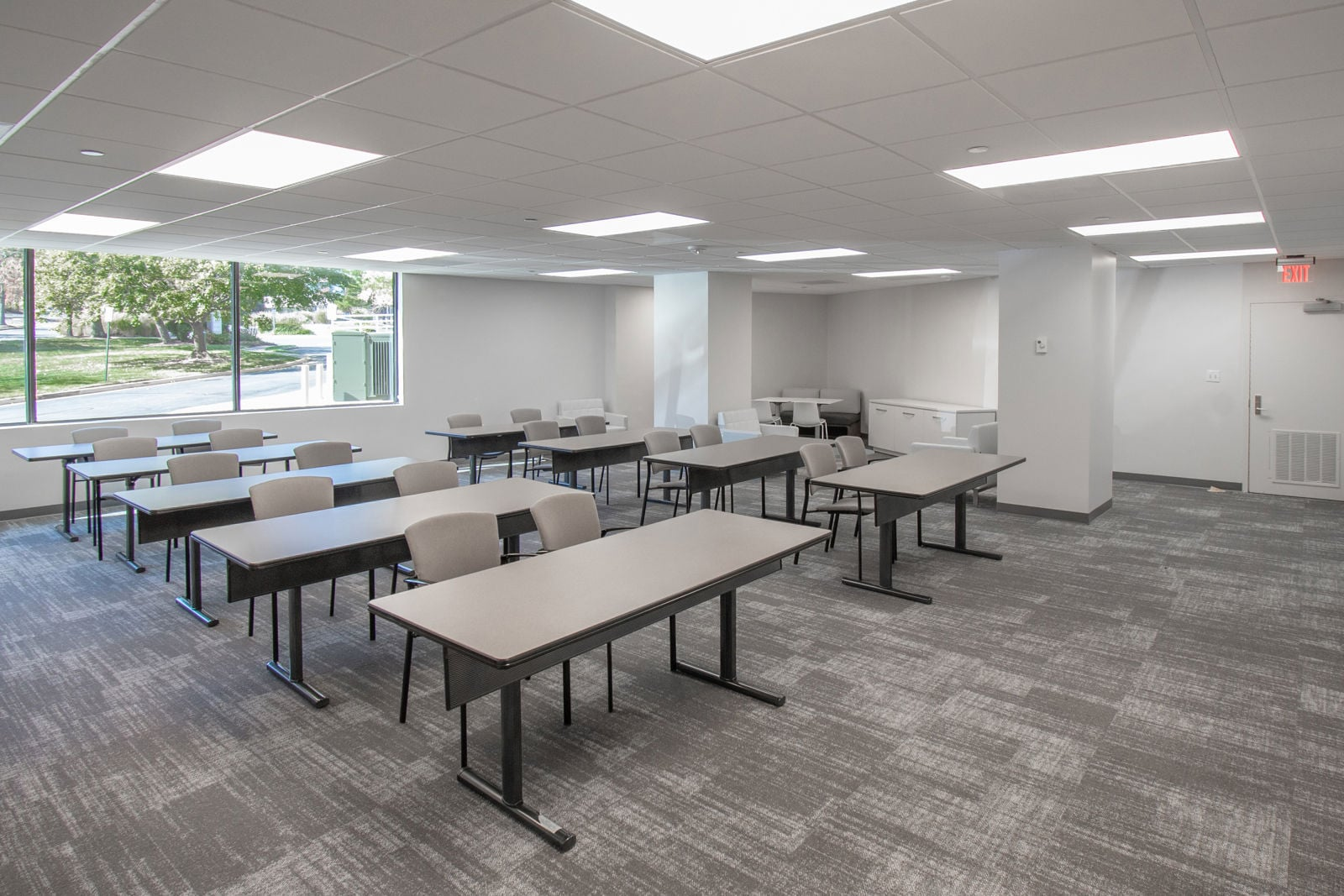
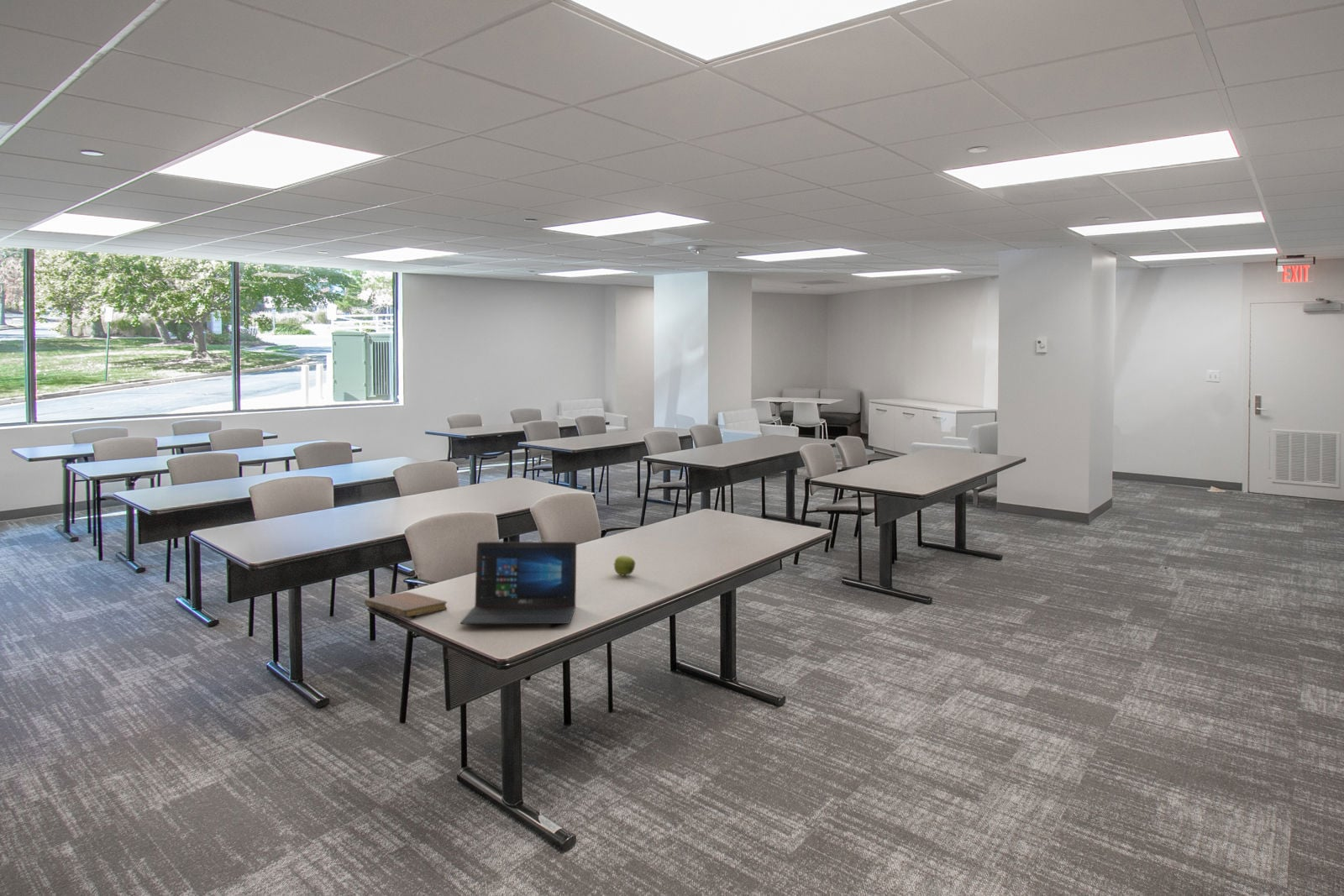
+ apple [612,554,636,576]
+ notebook [364,591,448,618]
+ laptop [459,541,577,625]
